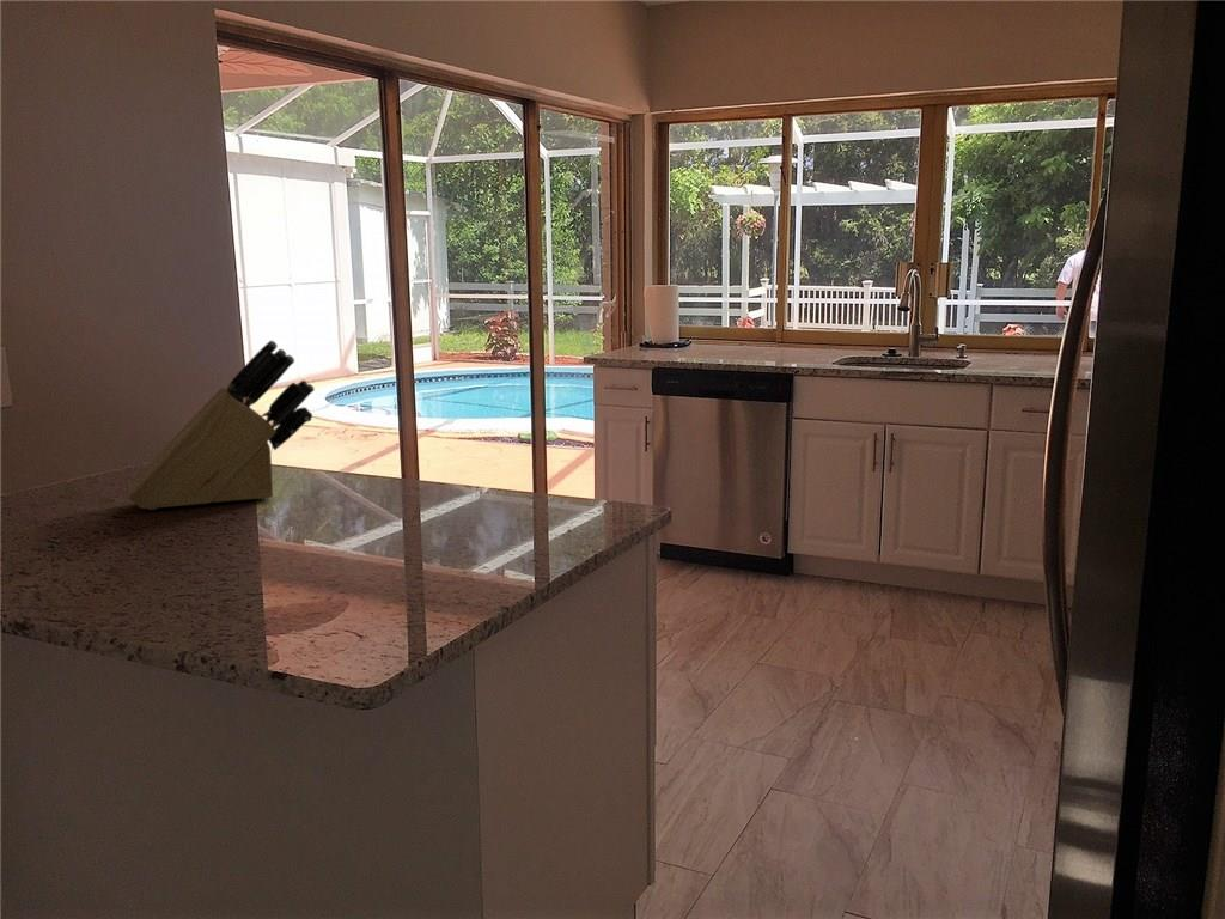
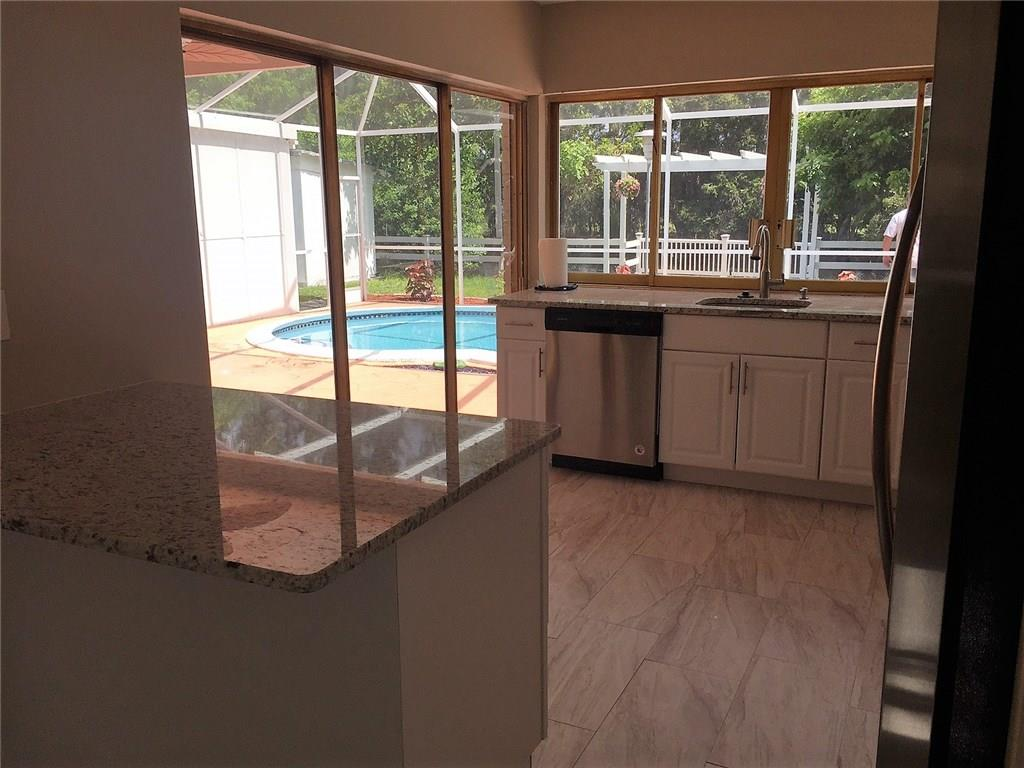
- knife block [127,340,316,511]
